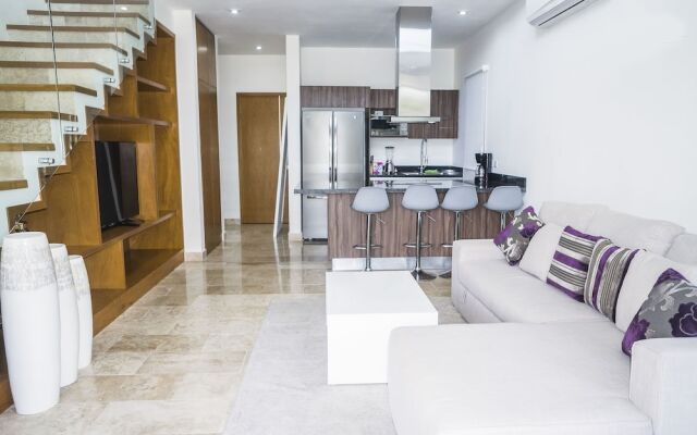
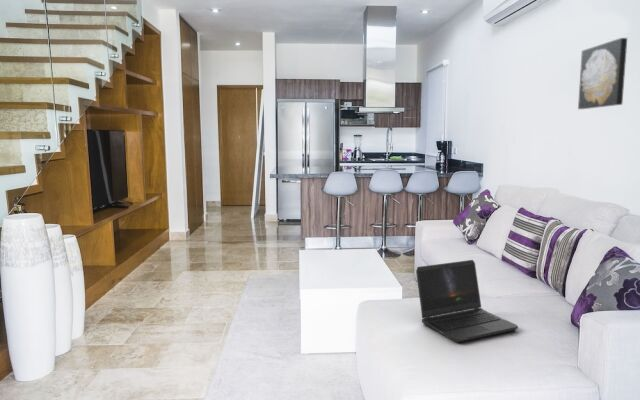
+ wall art [577,37,628,110]
+ laptop computer [415,259,519,344]
